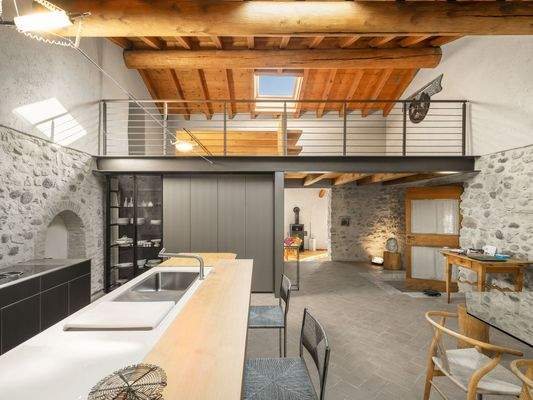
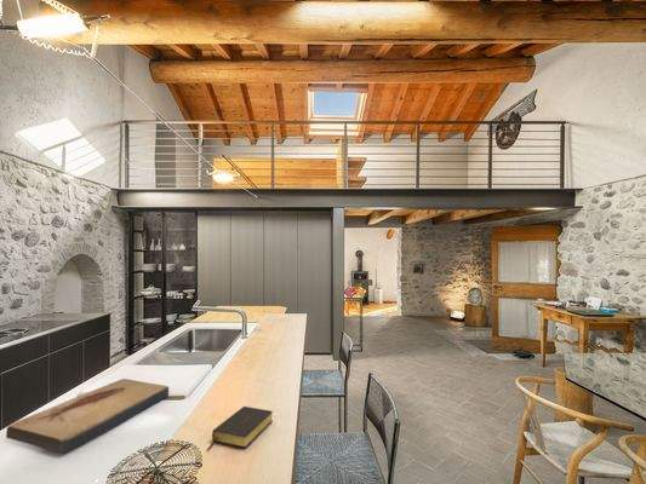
+ fish fossil [5,378,170,454]
+ bible [206,405,274,451]
